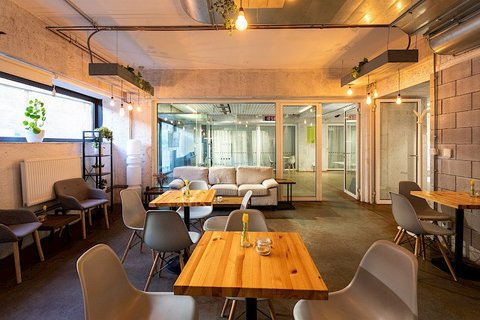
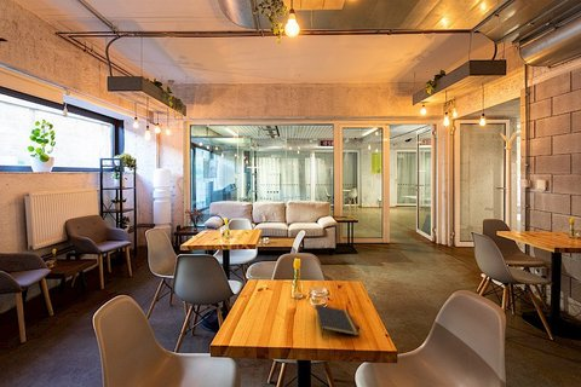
+ notepad [315,304,361,339]
